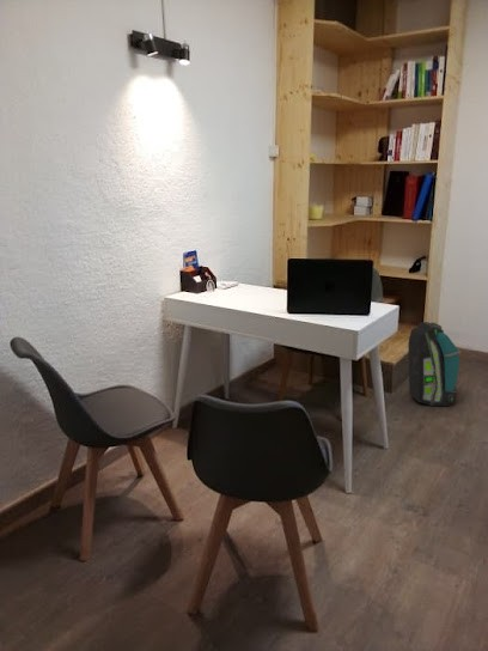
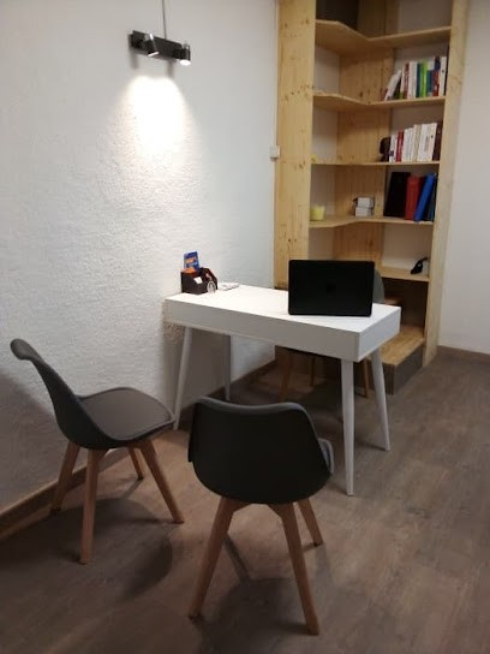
- backpack [408,321,462,407]
